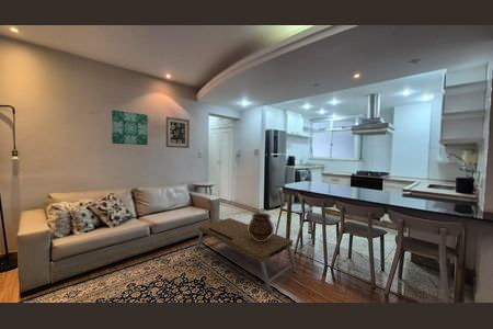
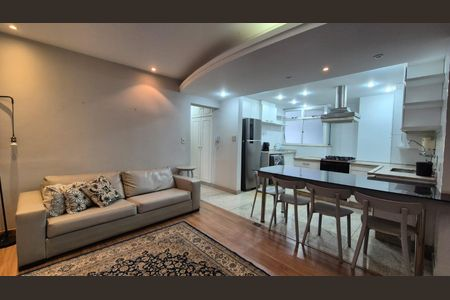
- wall art [111,109,149,146]
- ceramic pot [248,212,275,241]
- wall art [165,116,191,149]
- coffee table [196,217,298,293]
